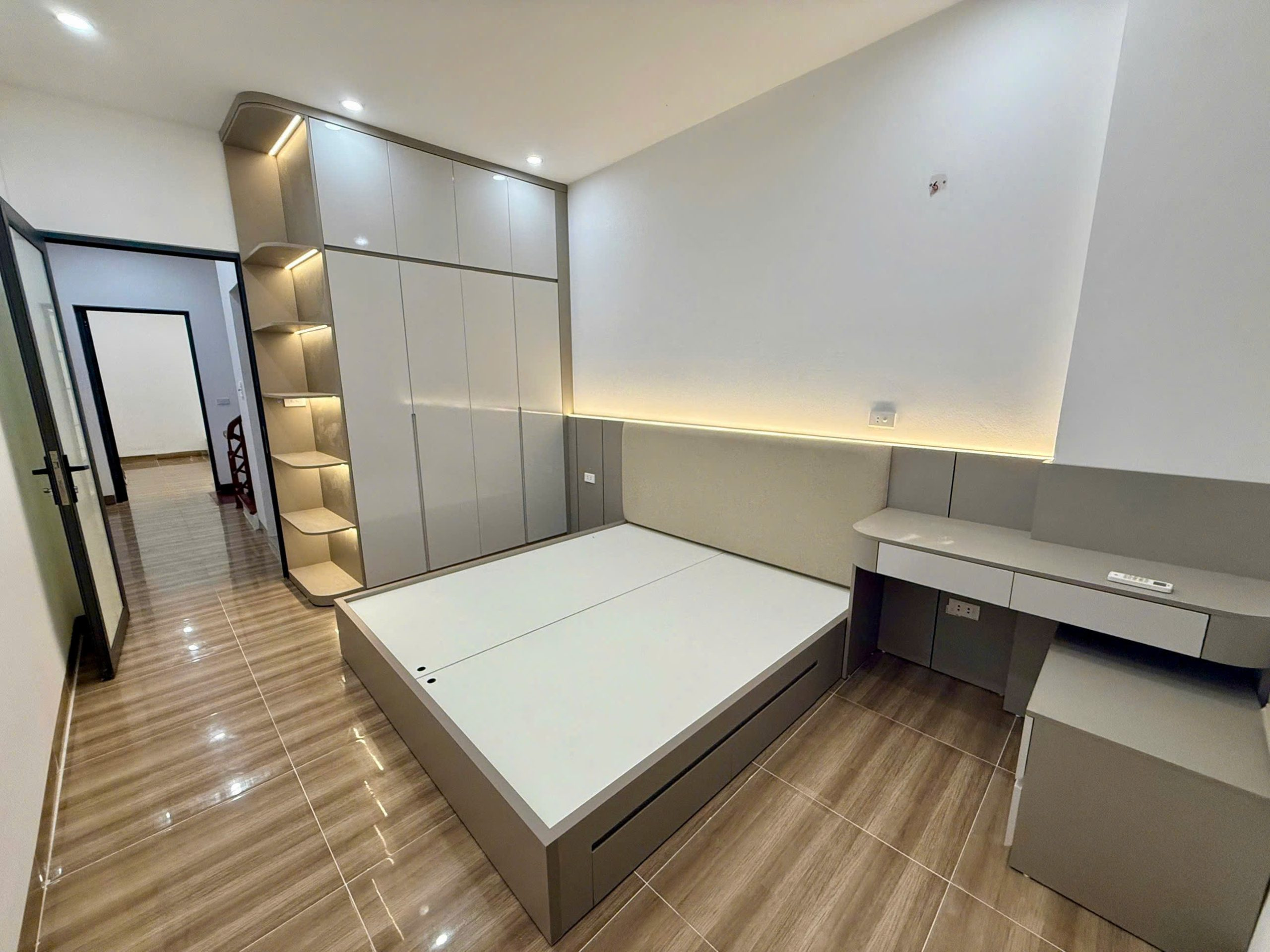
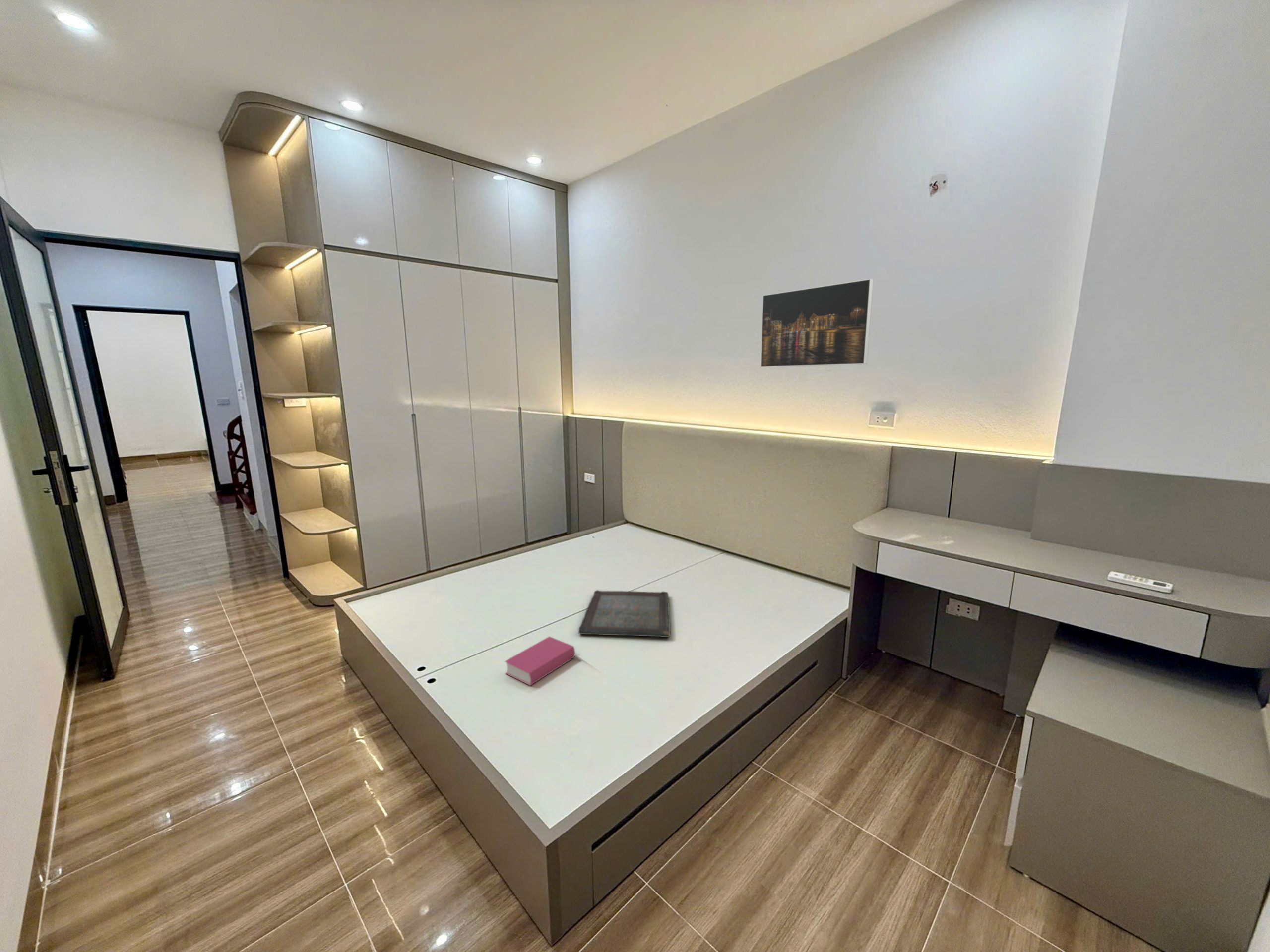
+ serving tray [578,590,671,638]
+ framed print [760,278,874,368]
+ book [504,636,575,686]
